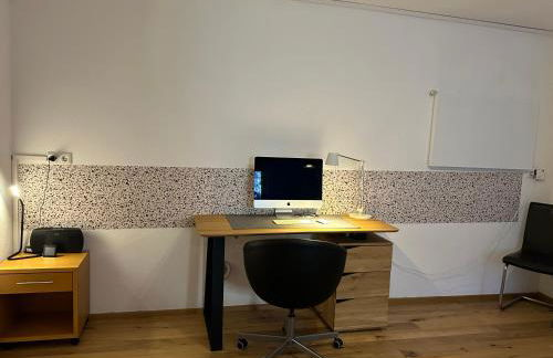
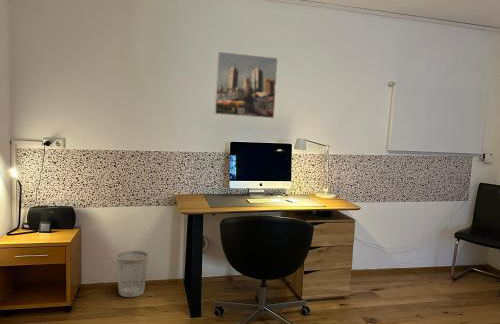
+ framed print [214,50,279,119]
+ wastebasket [116,250,150,298]
